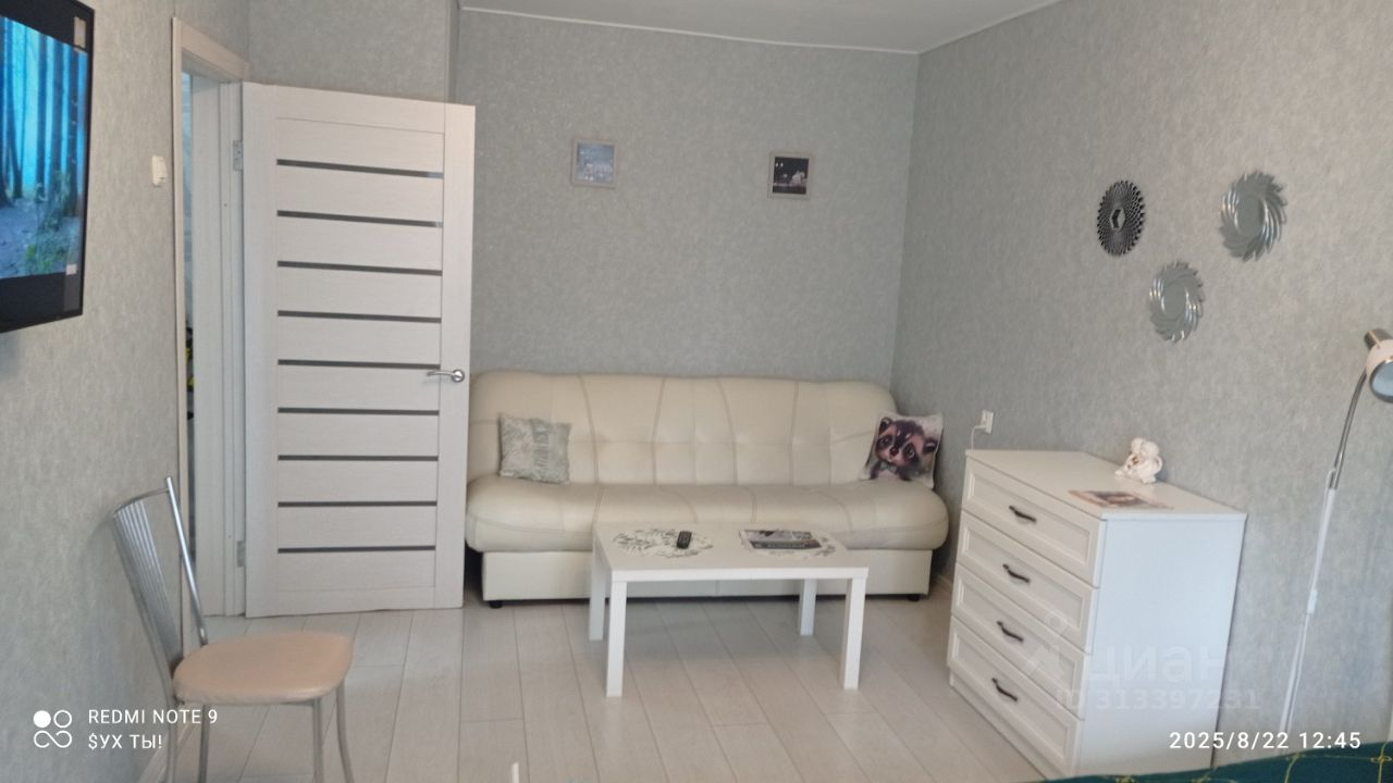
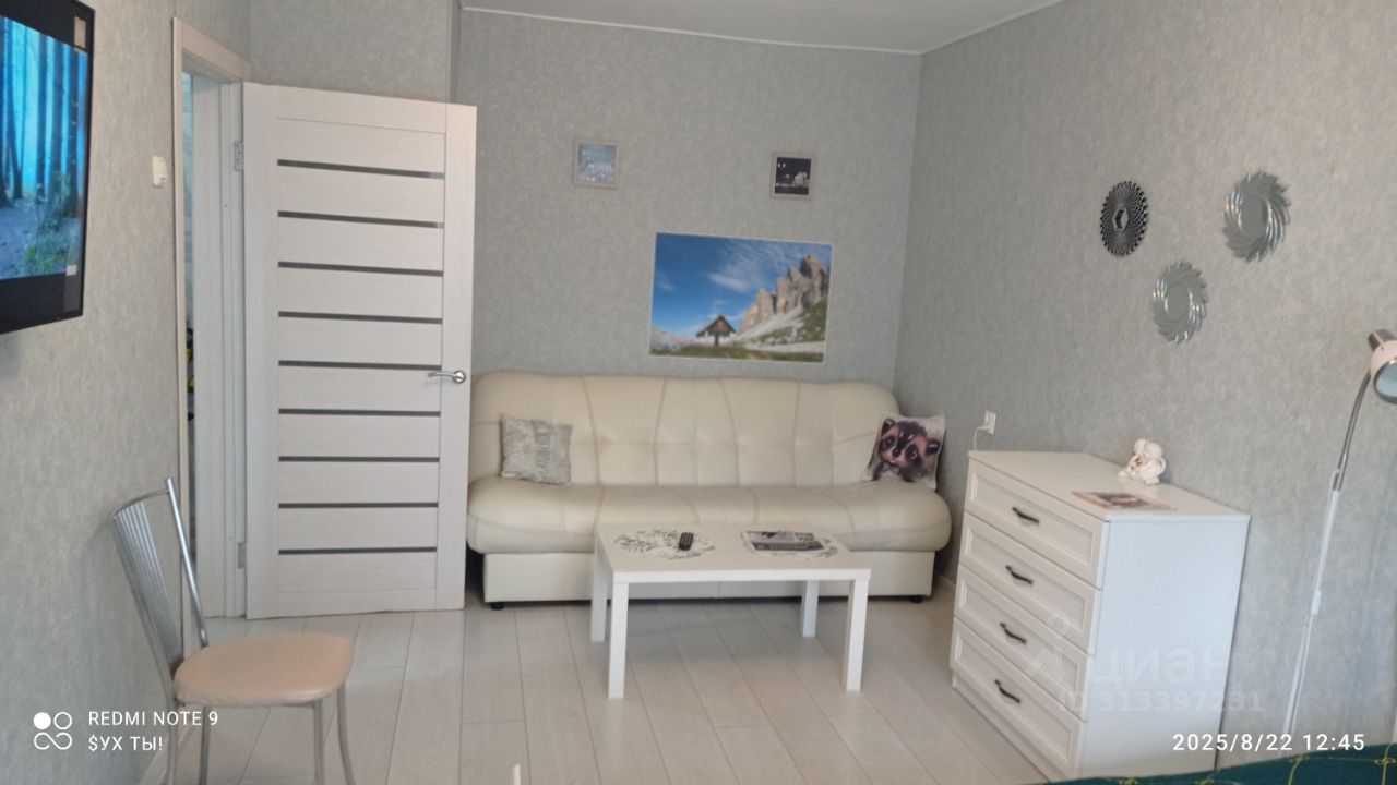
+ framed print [646,230,835,365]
